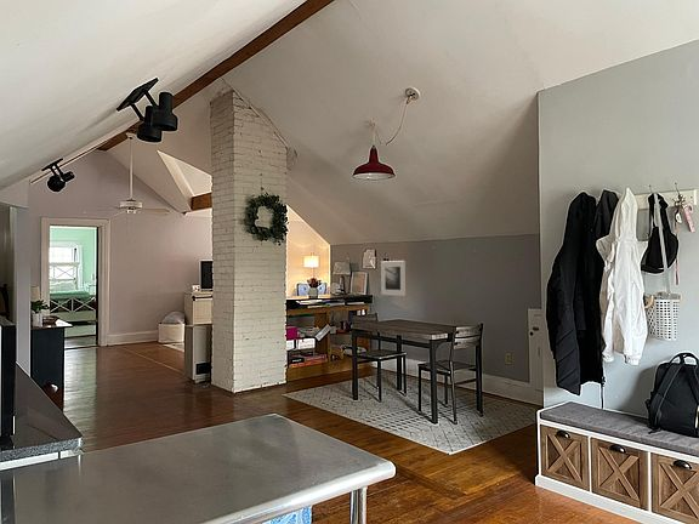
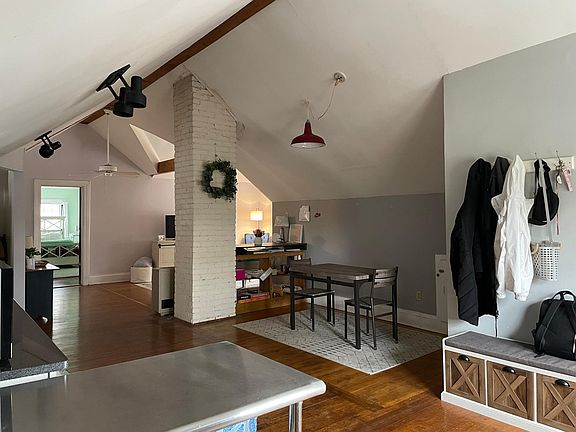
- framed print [380,260,407,297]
